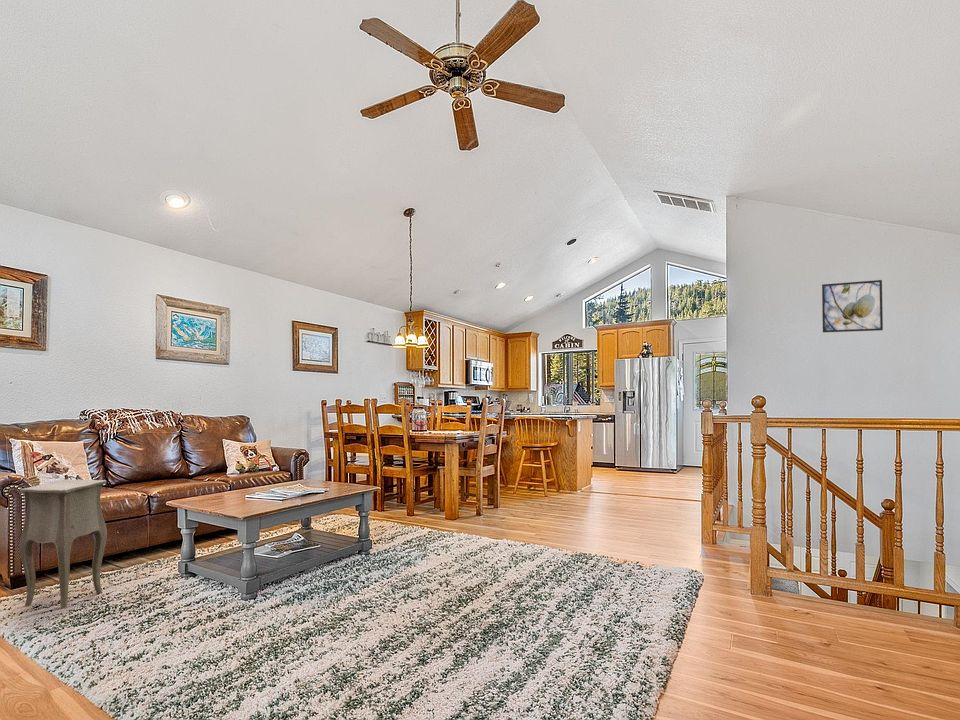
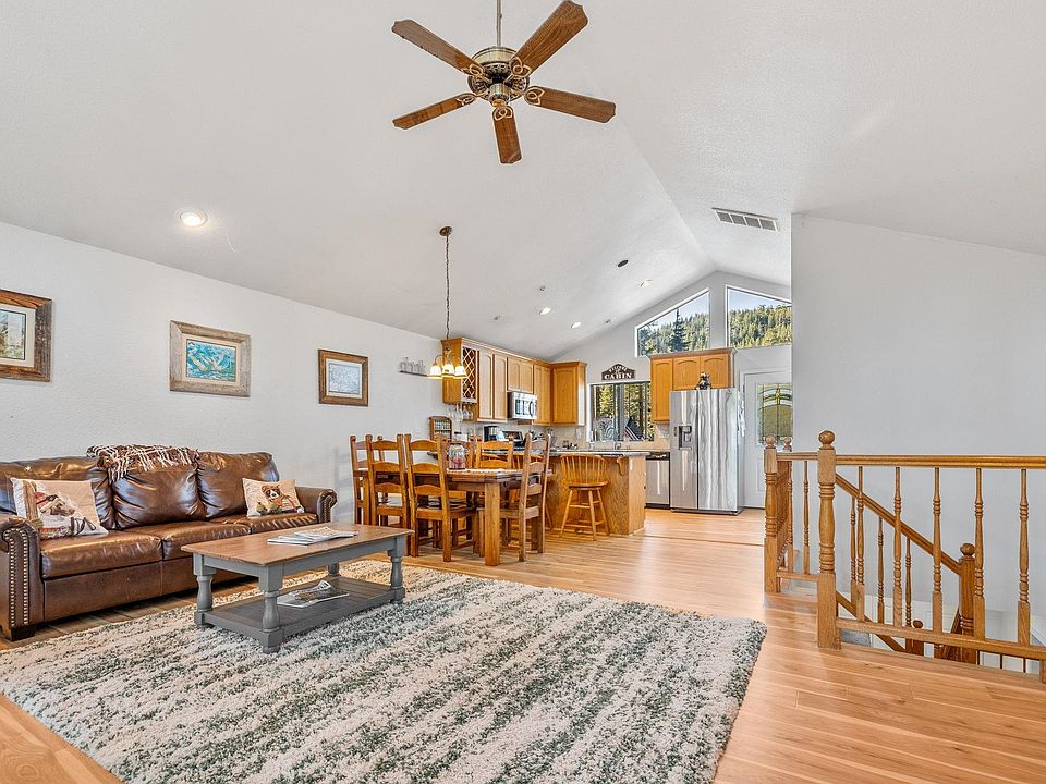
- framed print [821,279,884,333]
- side table [18,478,114,609]
